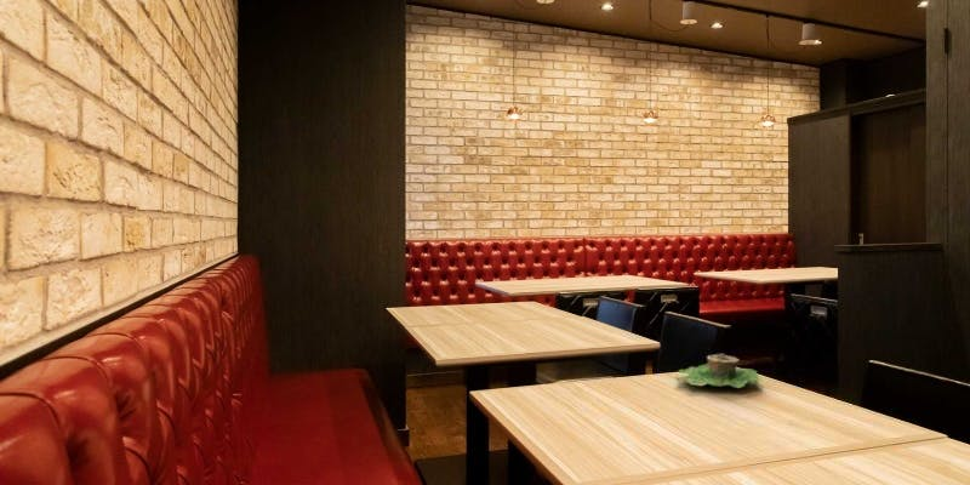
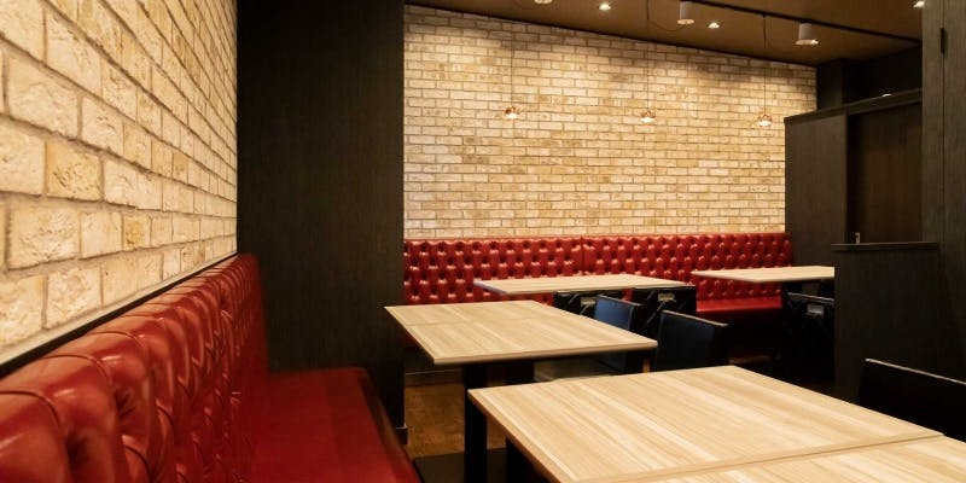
- succulent planter [675,352,763,389]
